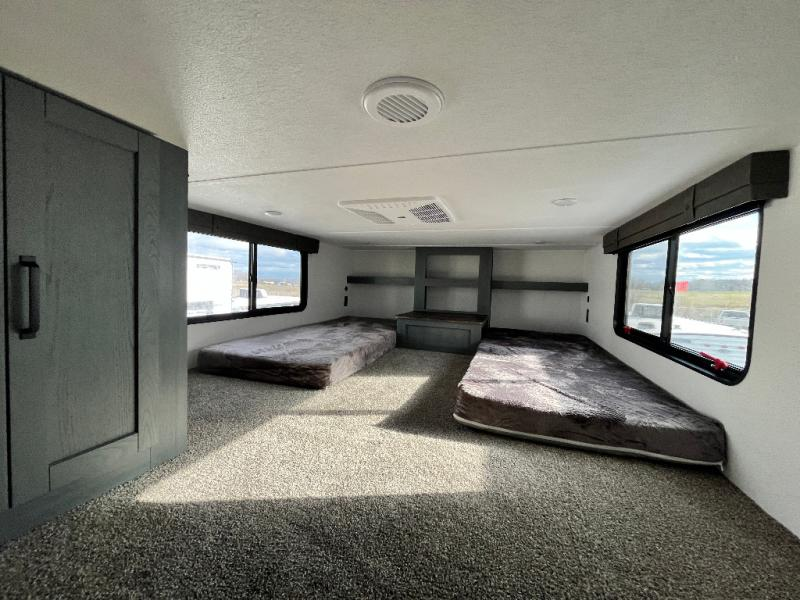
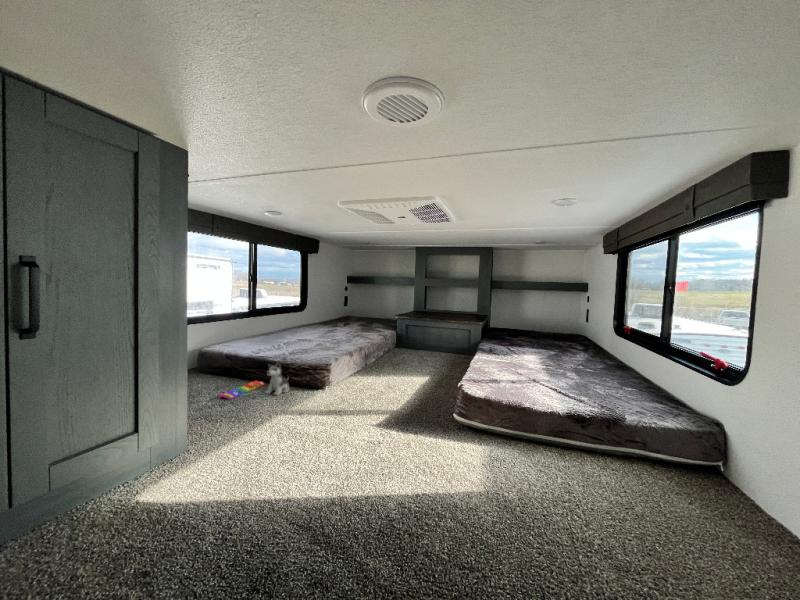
+ plush toy [264,360,290,396]
+ knob puzzle [218,380,266,400]
